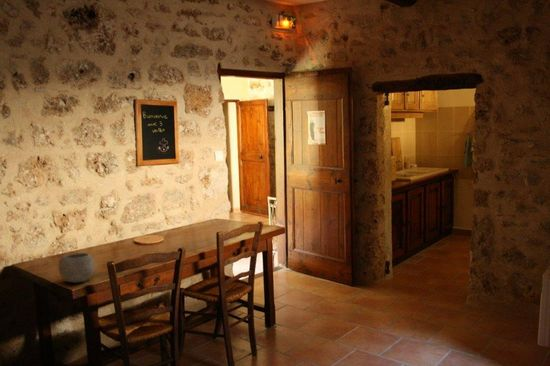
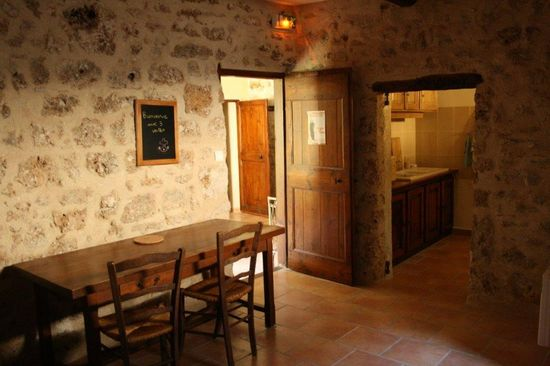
- bowl [58,252,95,284]
